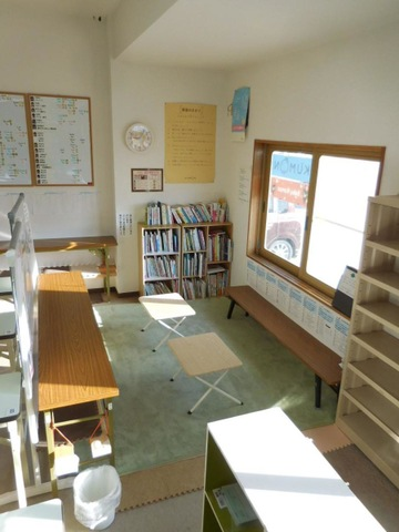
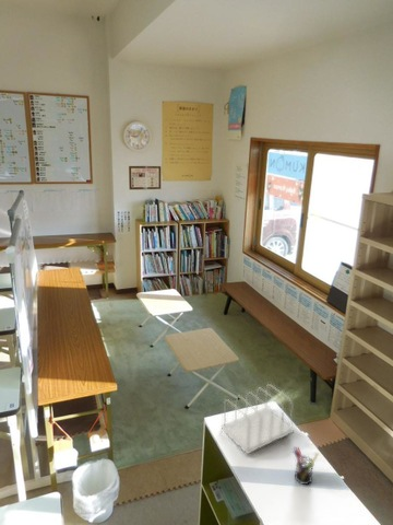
+ file sorter [221,383,295,455]
+ pen holder [291,445,320,486]
